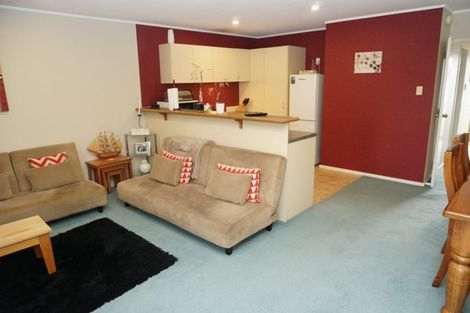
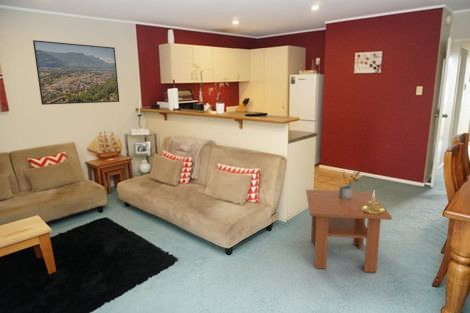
+ coffee table [305,189,393,273]
+ potted plant [339,170,362,199]
+ candle holder [361,190,386,214]
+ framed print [32,39,120,106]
